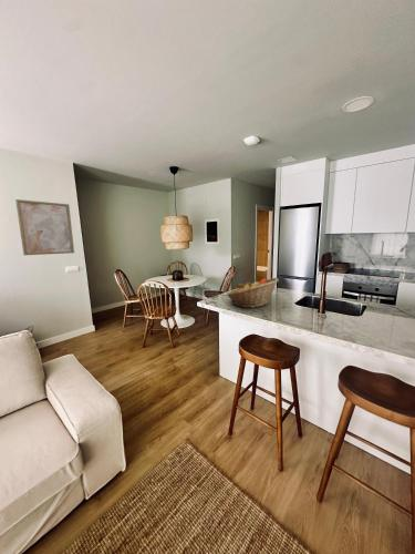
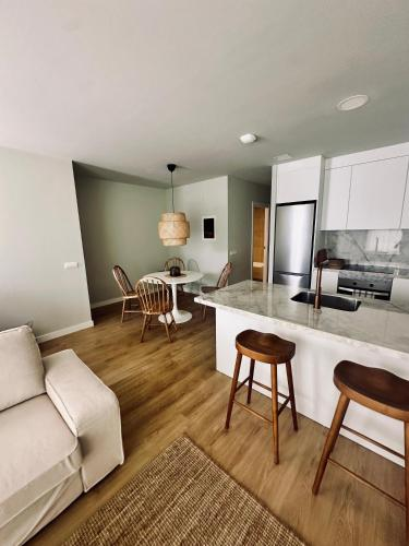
- wall art [14,198,75,256]
- fruit basket [226,277,280,309]
